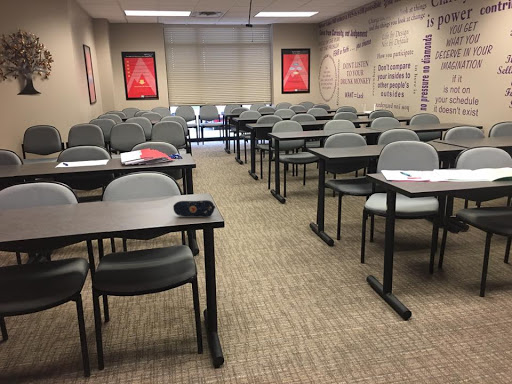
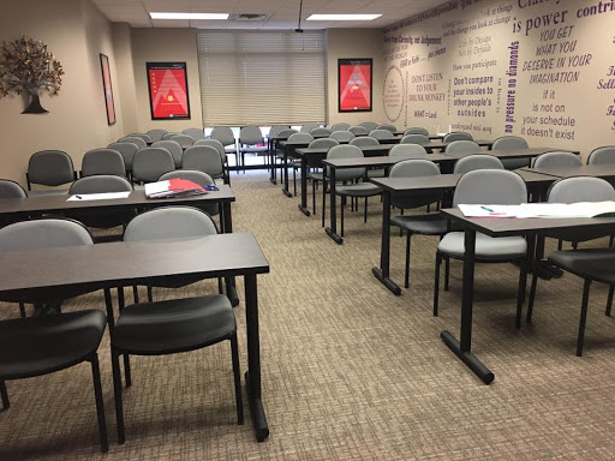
- pencil case [172,199,216,218]
